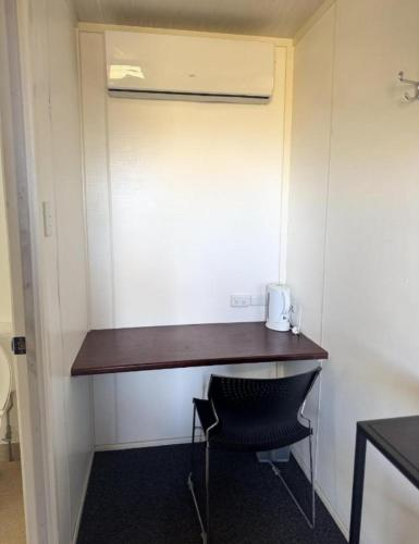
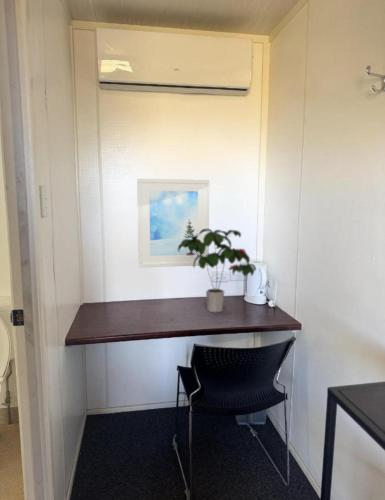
+ potted plant [178,228,257,313]
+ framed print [136,178,210,268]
